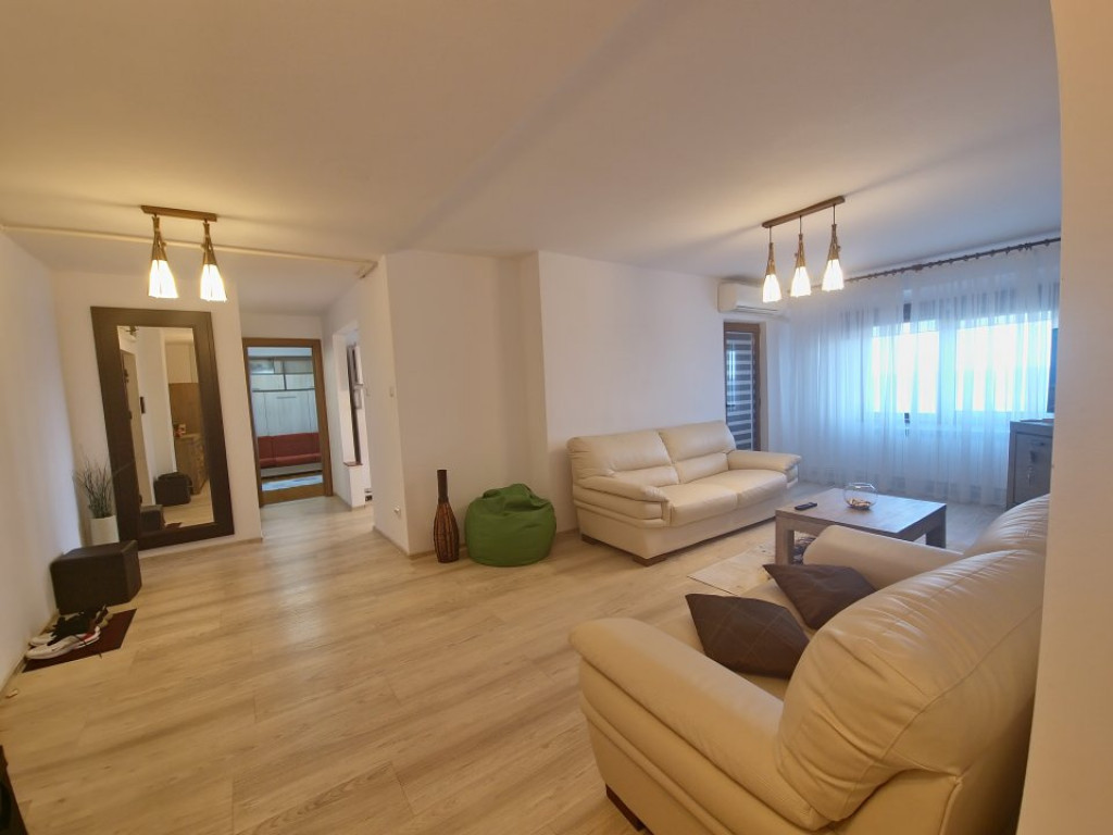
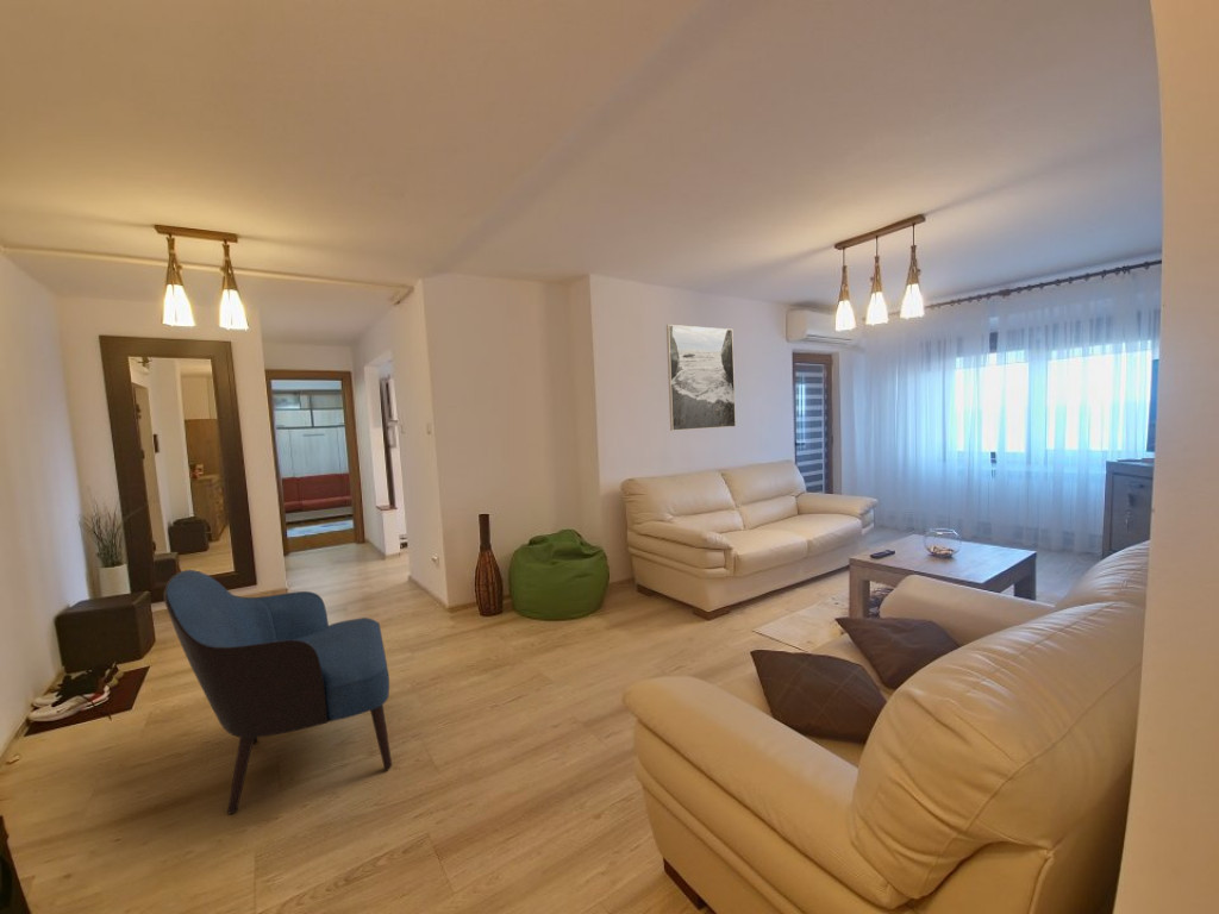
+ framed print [665,324,737,432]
+ armchair [163,569,393,815]
